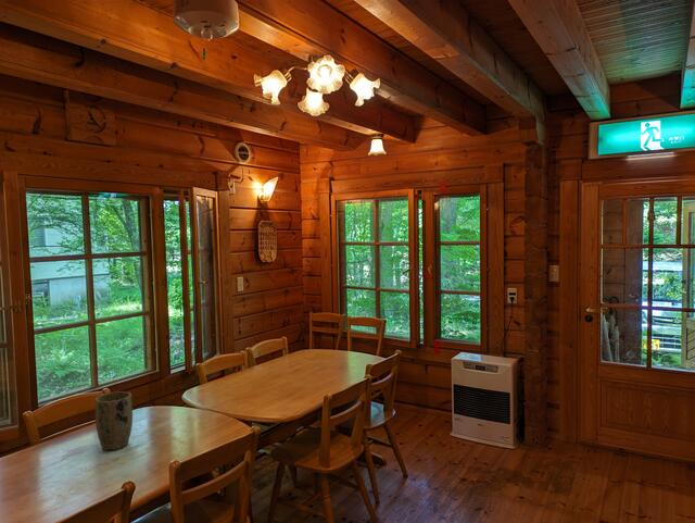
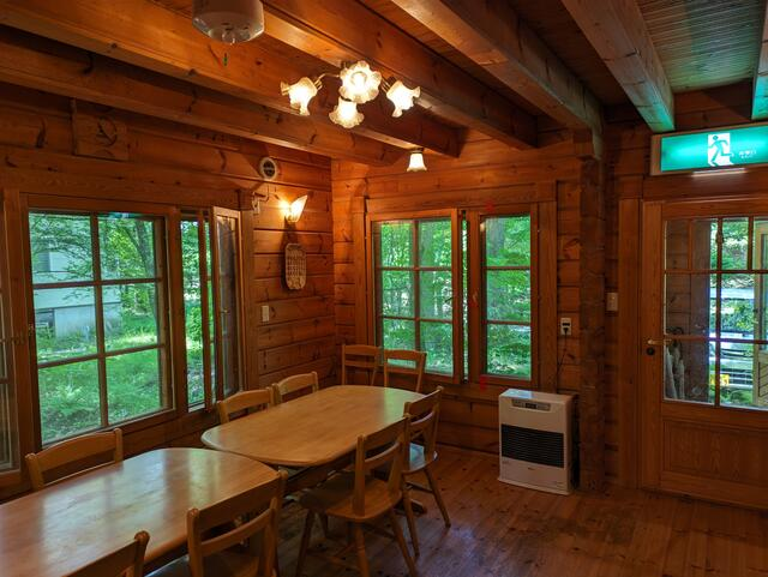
- plant pot [94,390,134,451]
